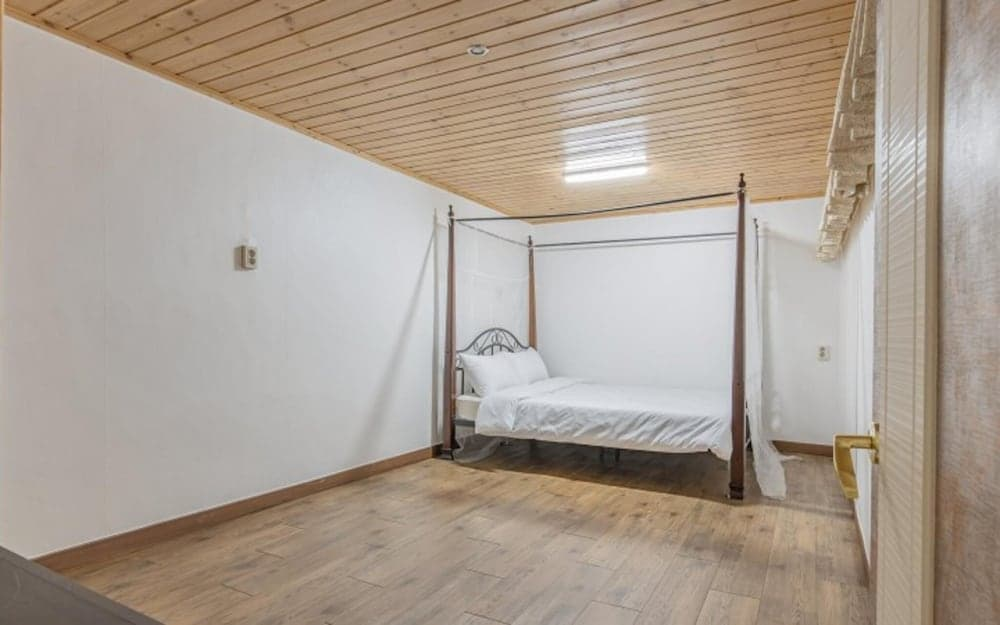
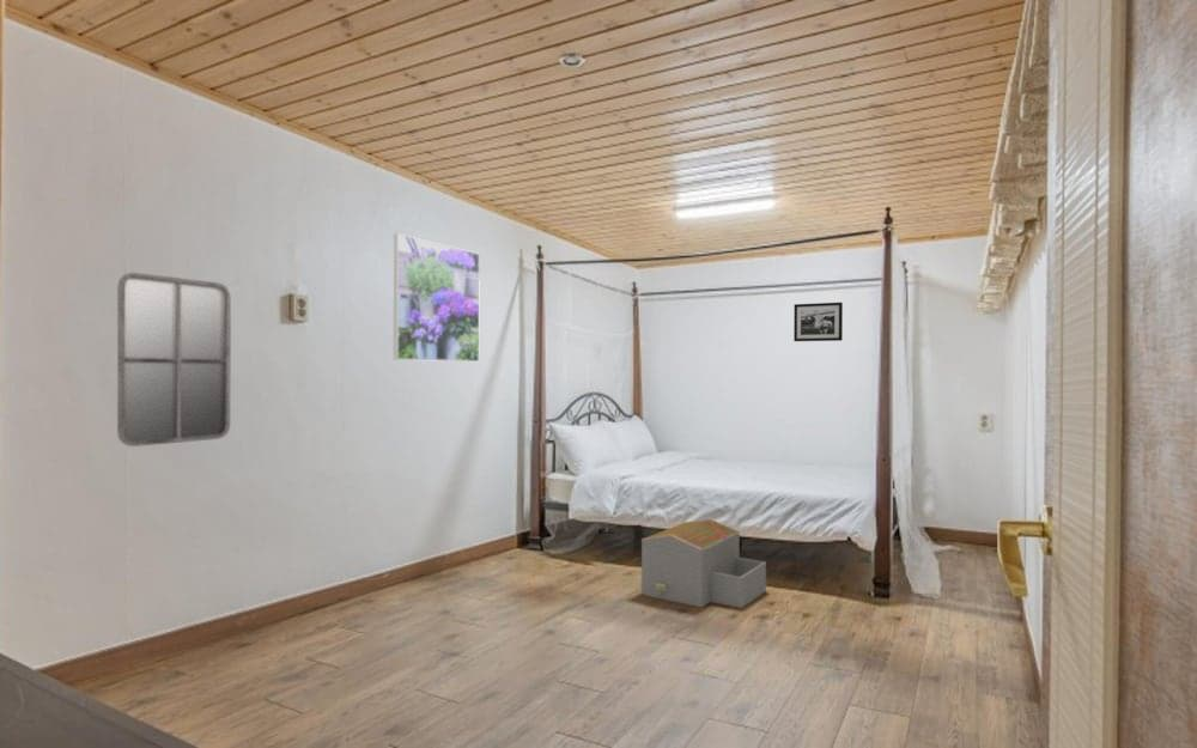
+ picture frame [792,302,844,342]
+ architectural model [640,517,767,609]
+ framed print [393,232,481,363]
+ home mirror [116,272,232,448]
